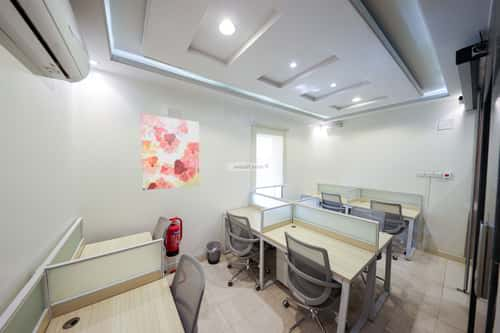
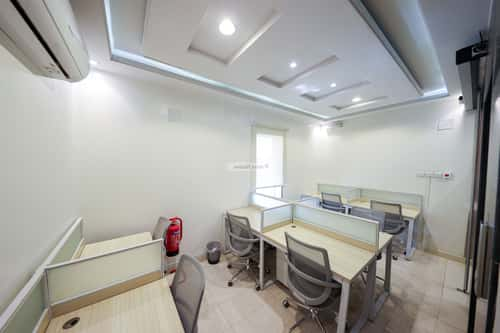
- wall art [140,113,200,191]
